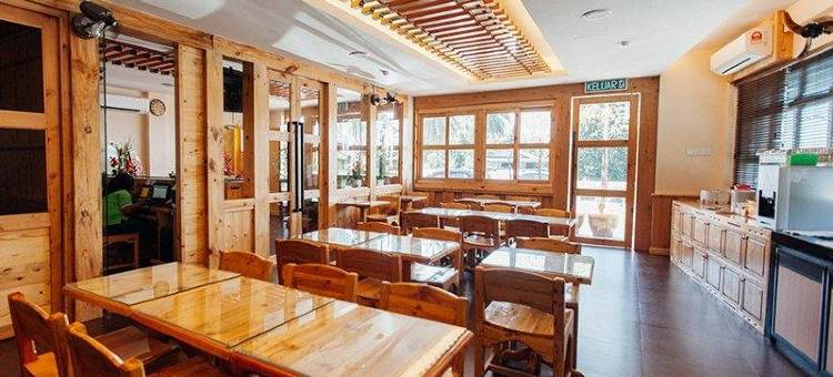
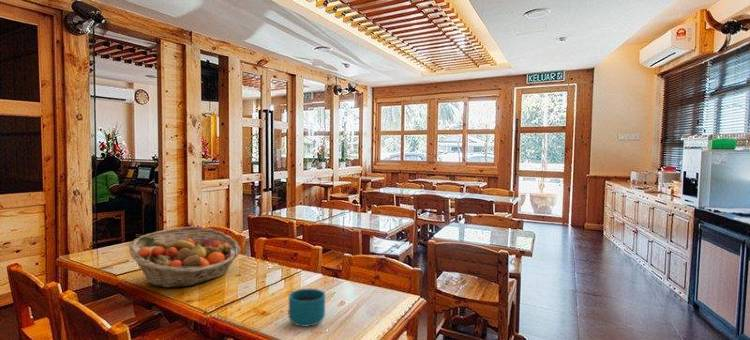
+ fruit basket [128,226,242,289]
+ cup [288,288,326,328]
